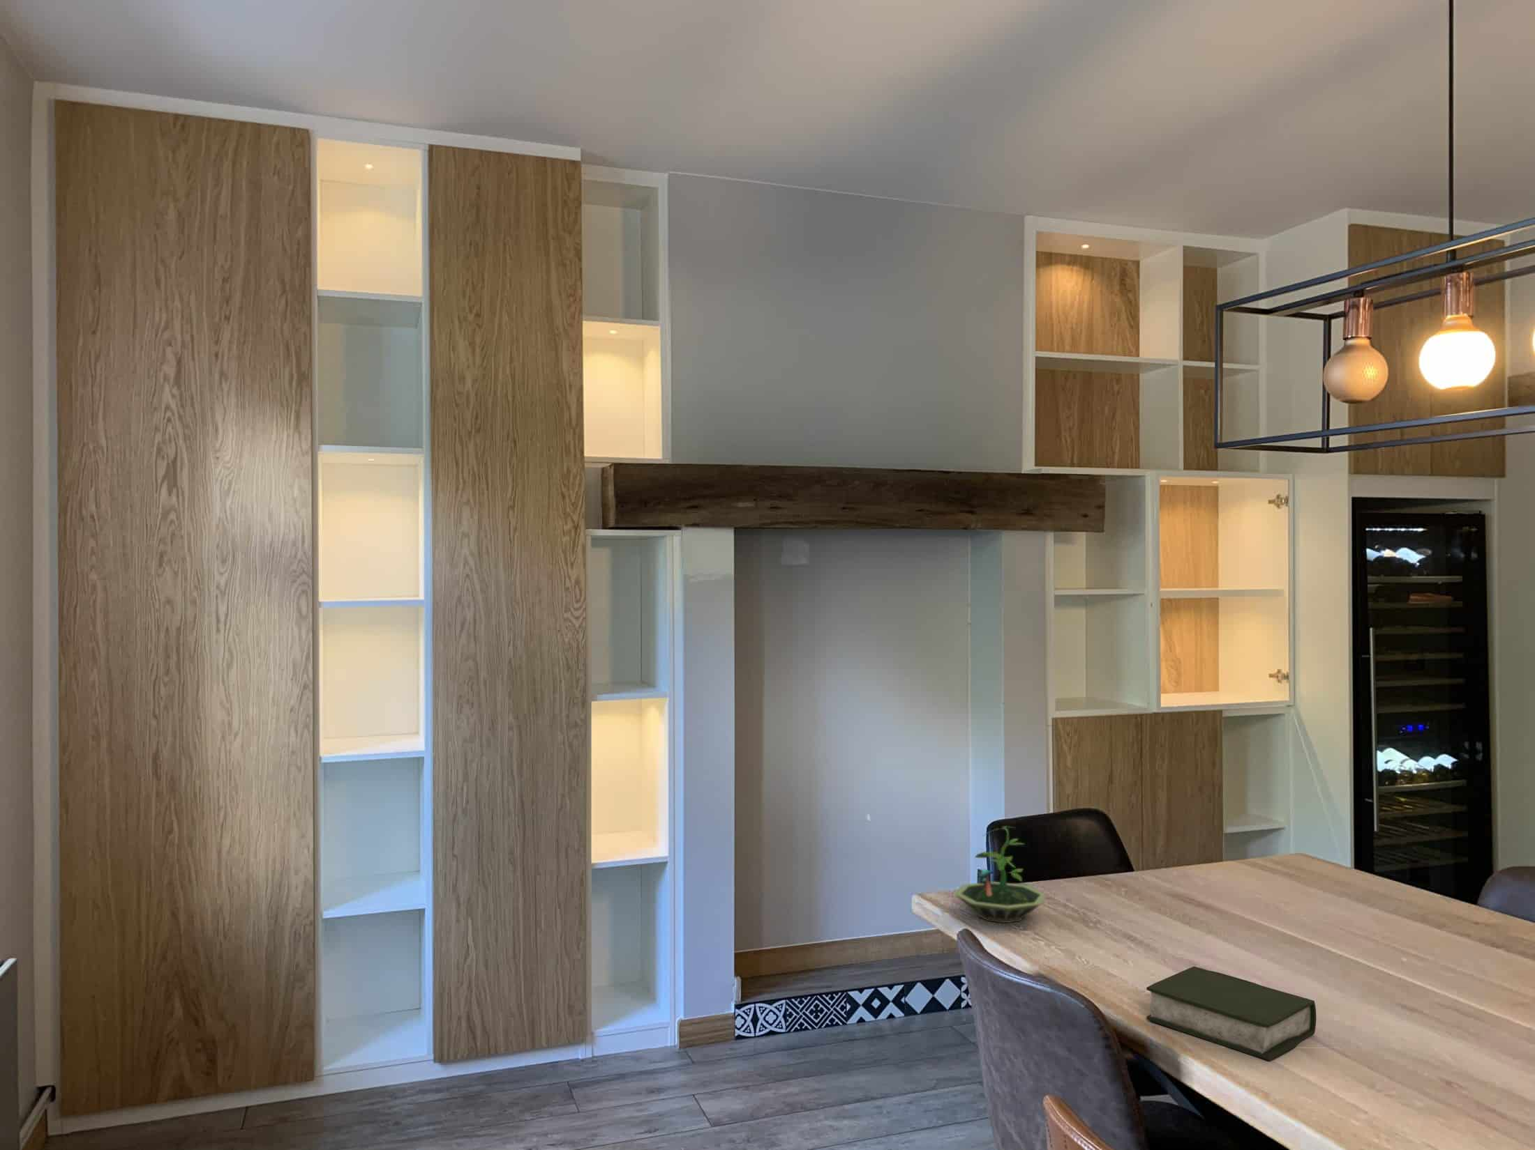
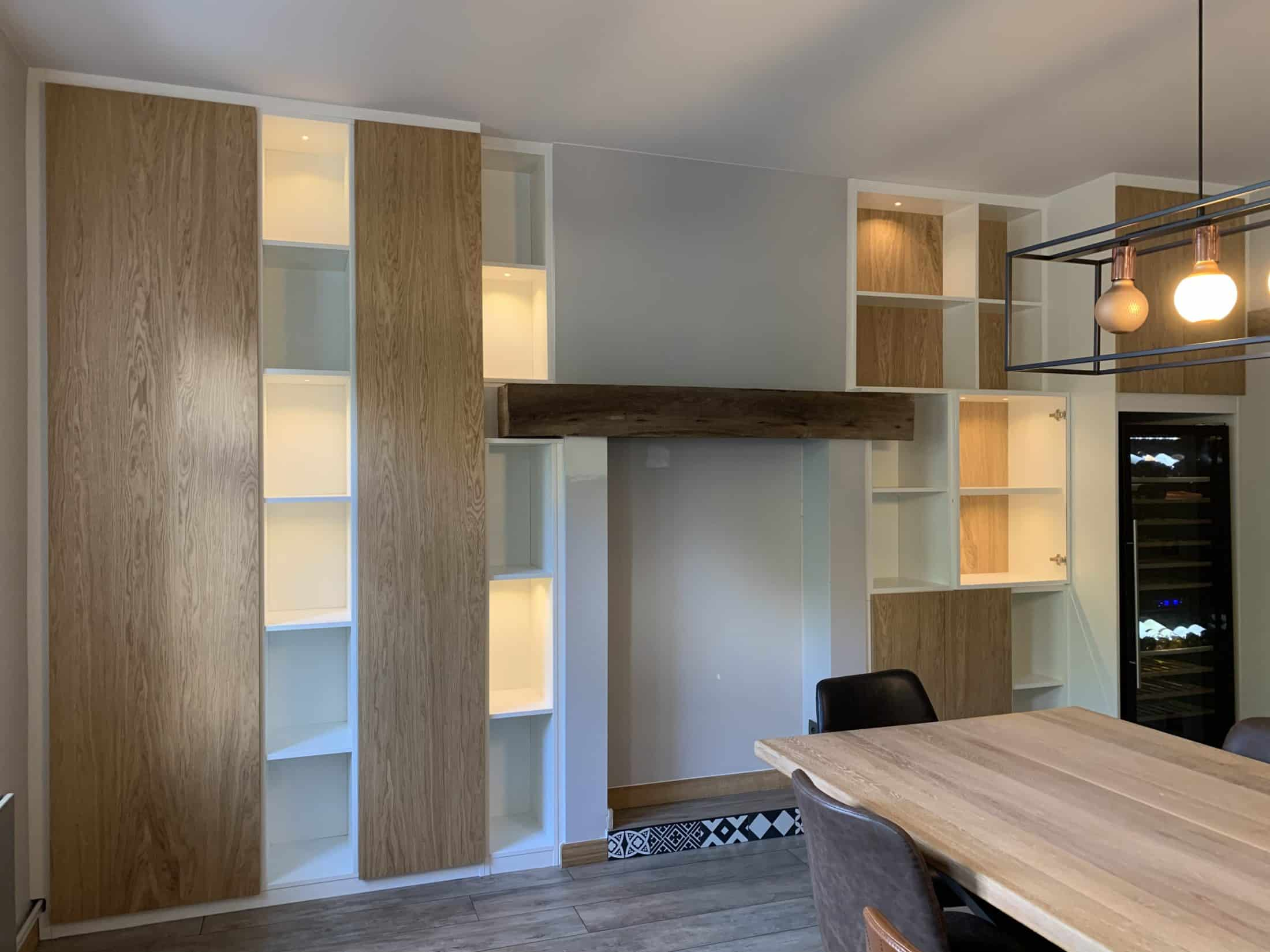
- book [1146,966,1317,1062]
- terrarium [954,825,1049,923]
